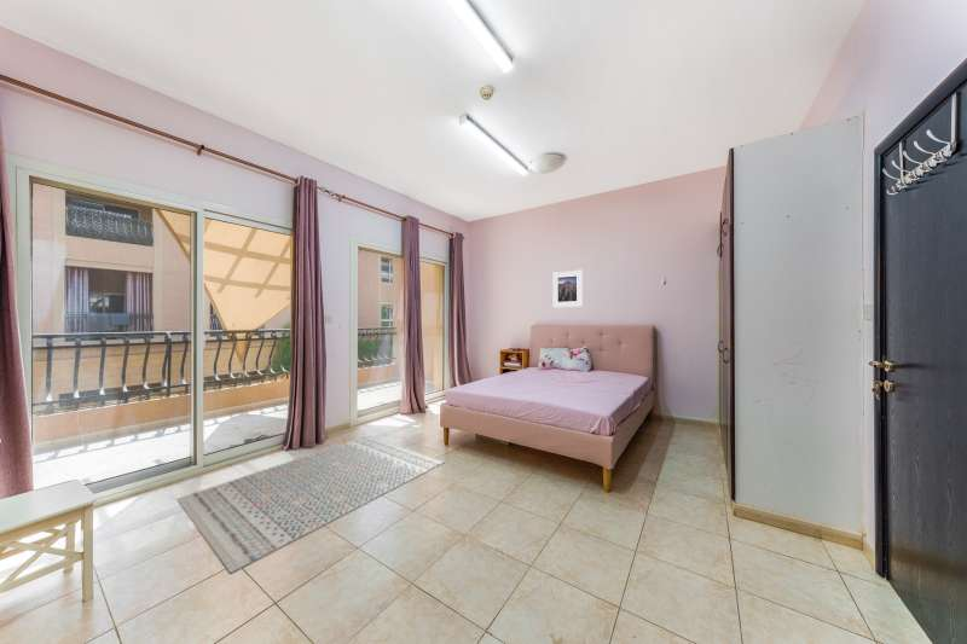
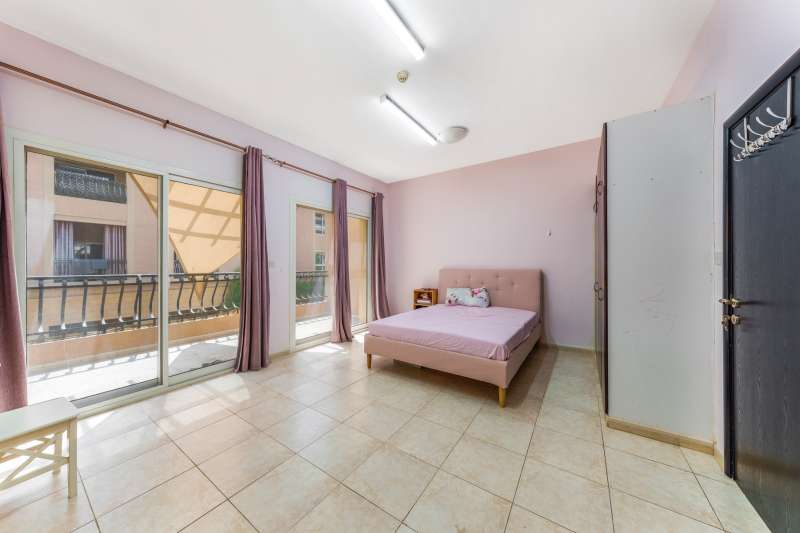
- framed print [551,269,584,308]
- rug [175,434,446,574]
